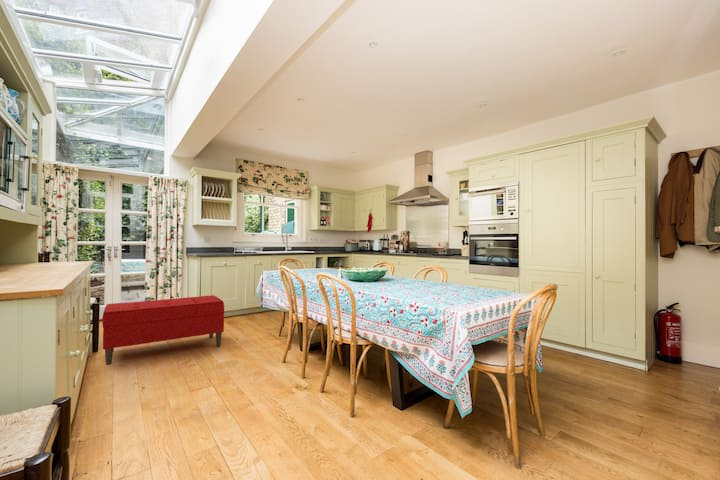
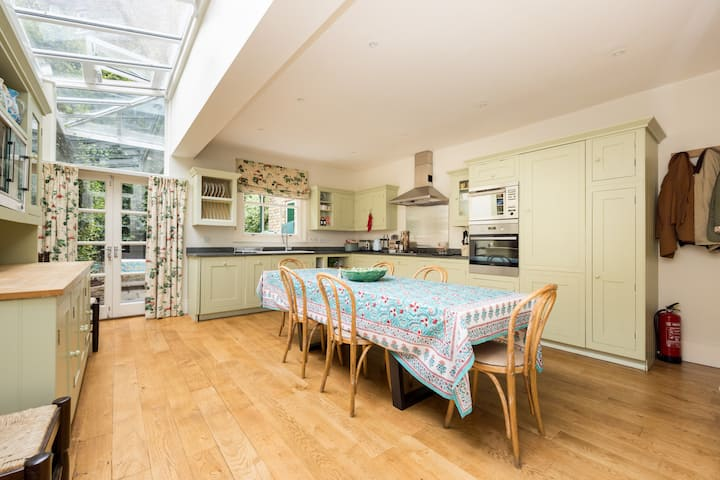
- bench [101,294,225,366]
